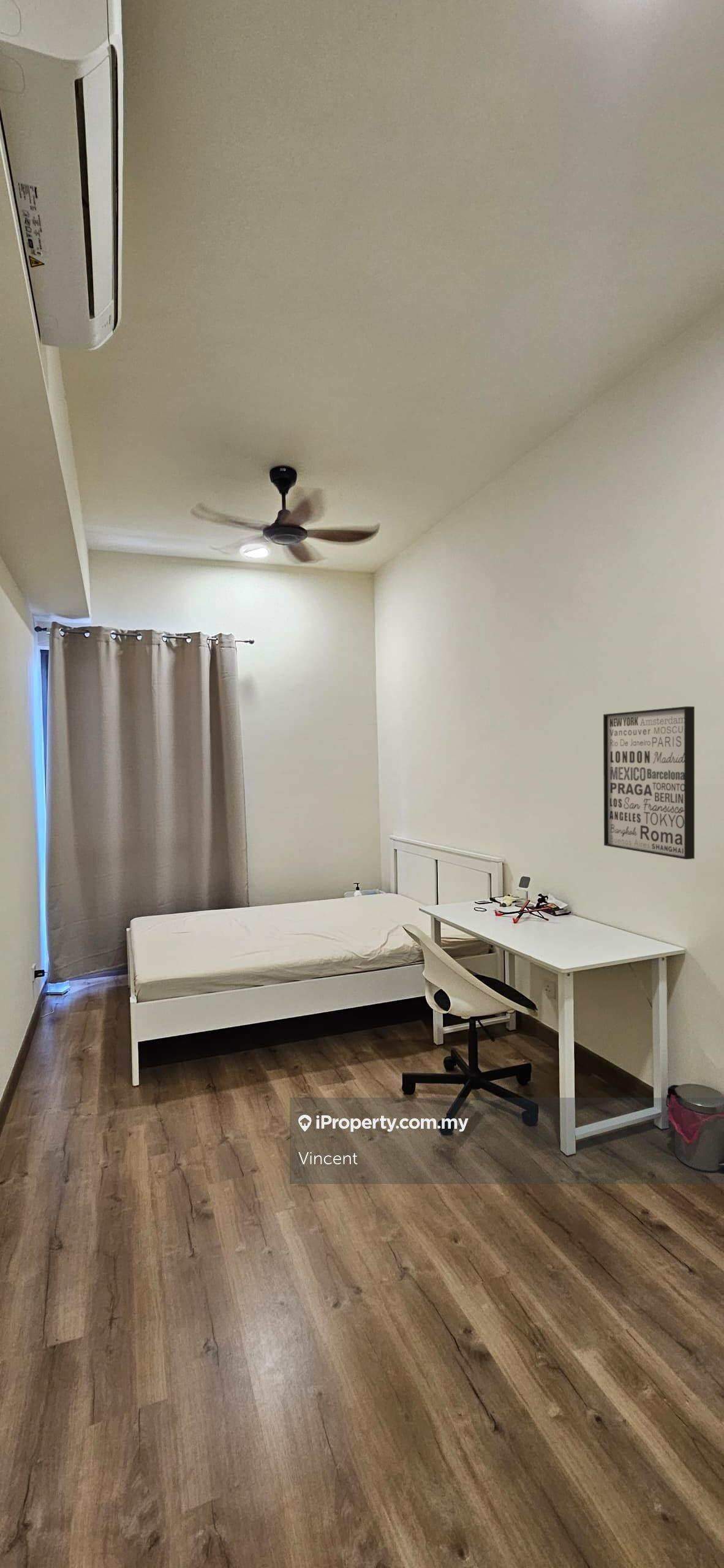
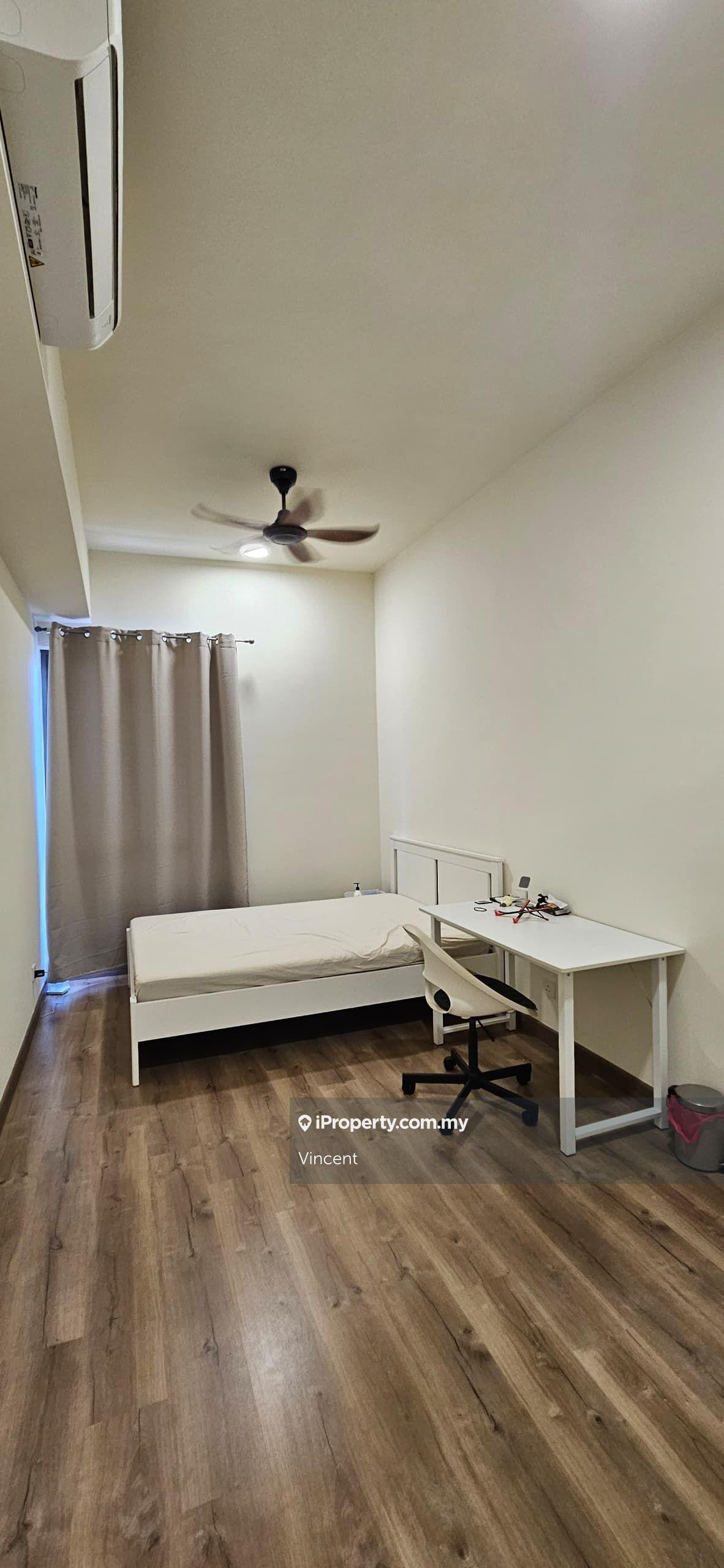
- wall art [603,706,695,860]
